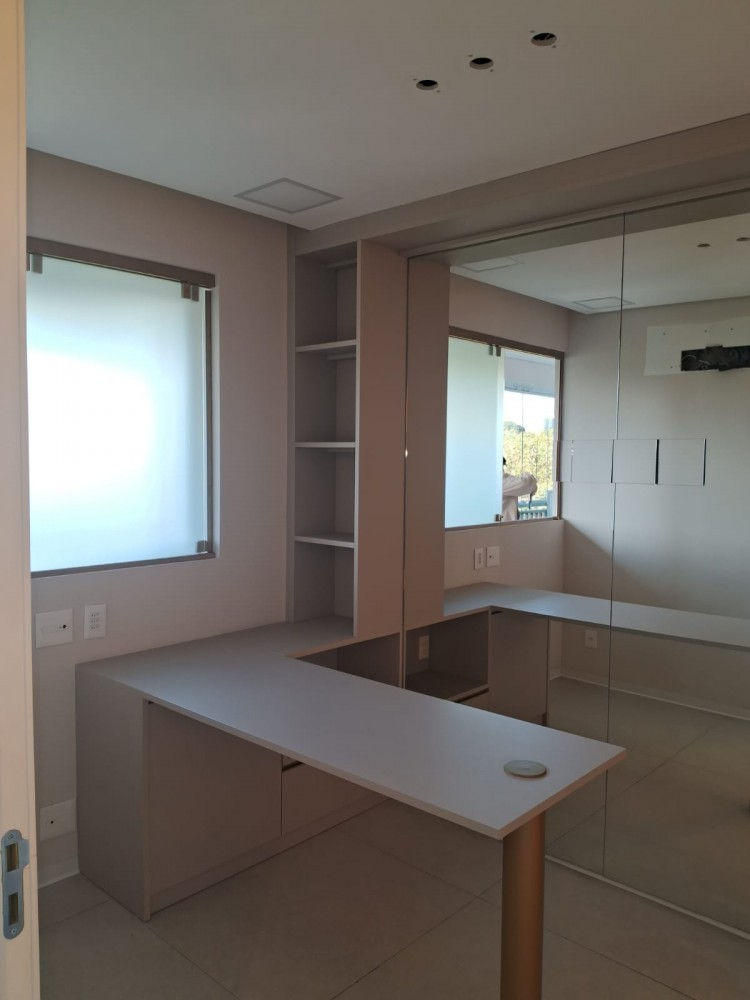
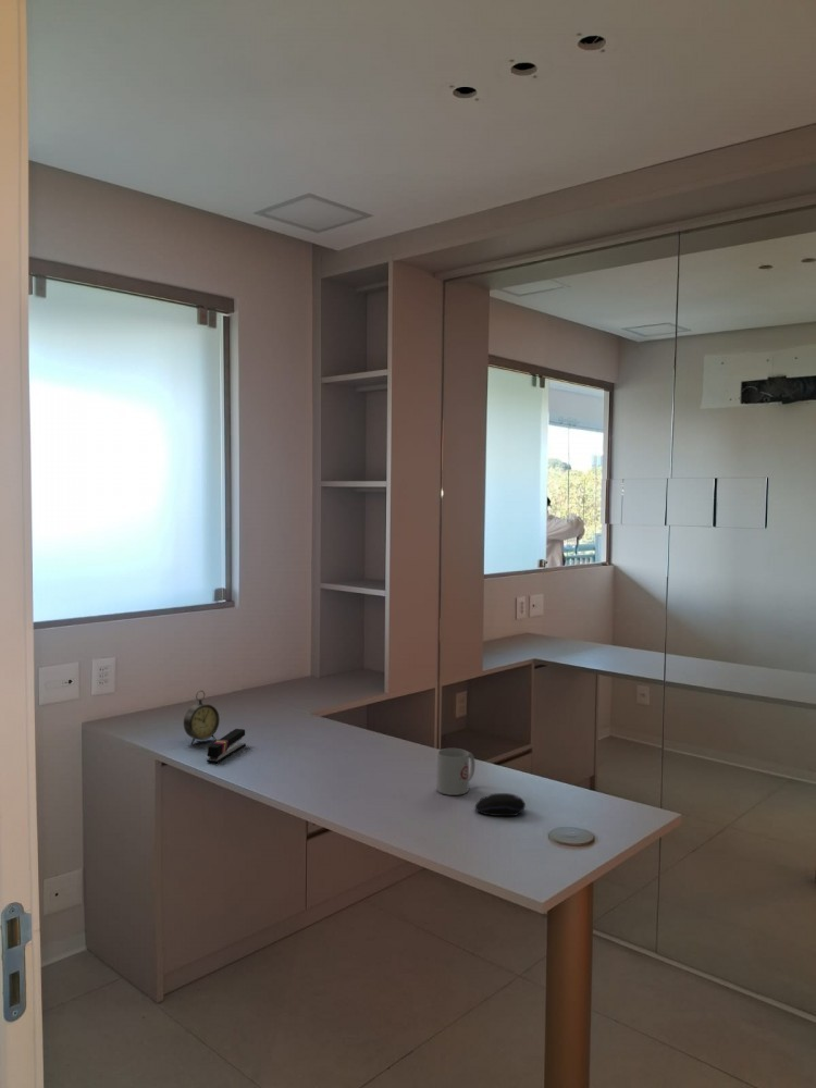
+ mug [436,747,475,796]
+ alarm clock [183,690,221,746]
+ stapler [206,728,247,764]
+ computer mouse [474,792,527,817]
